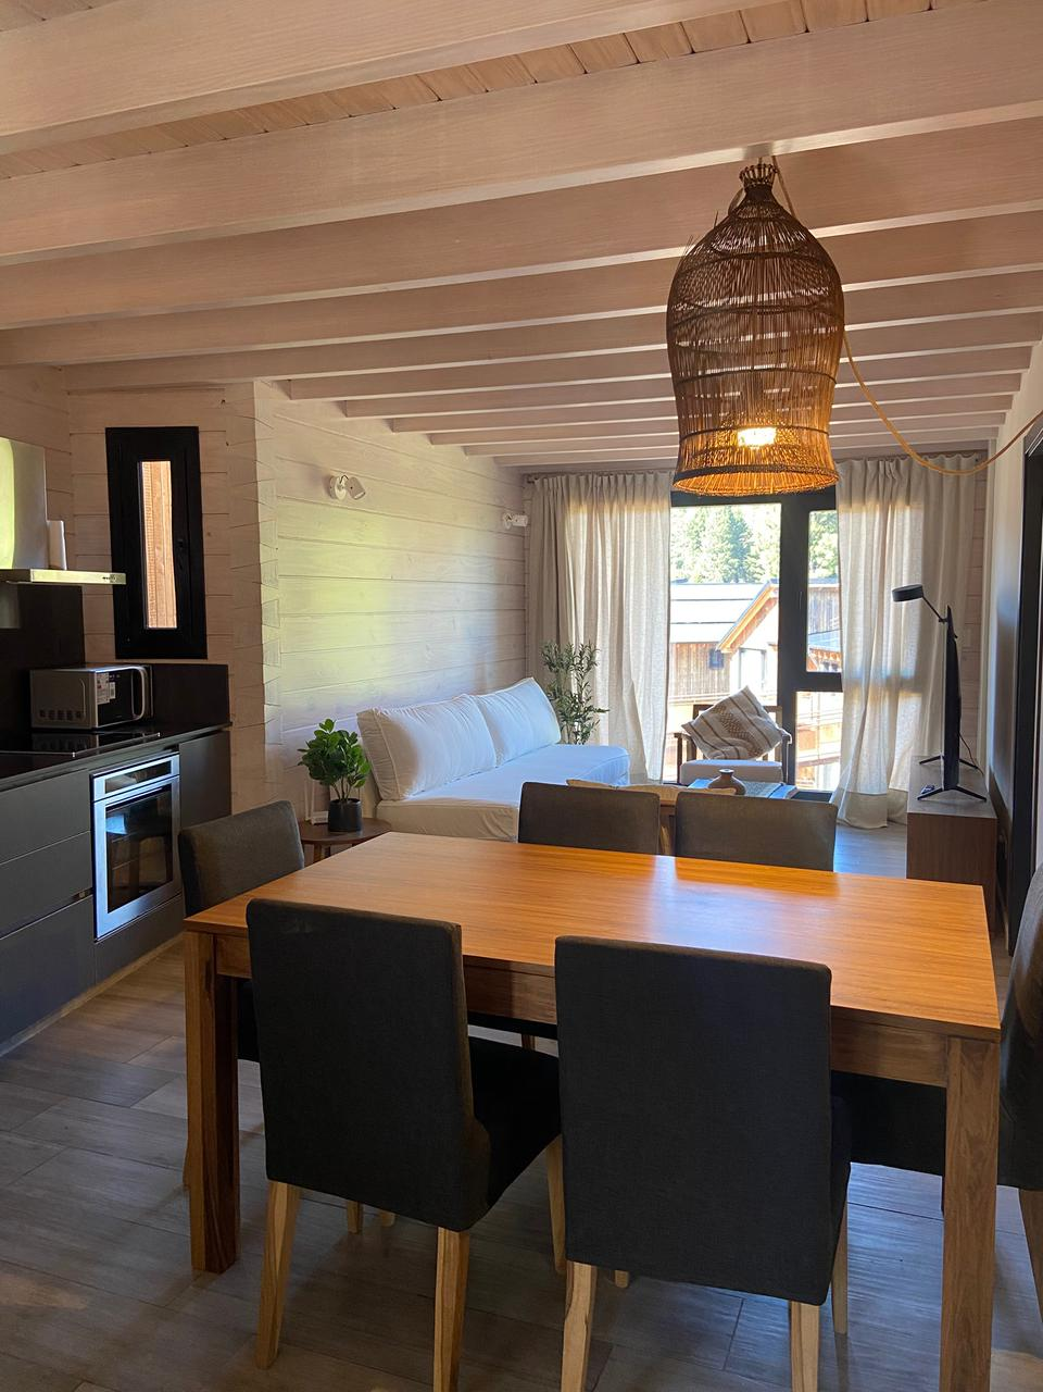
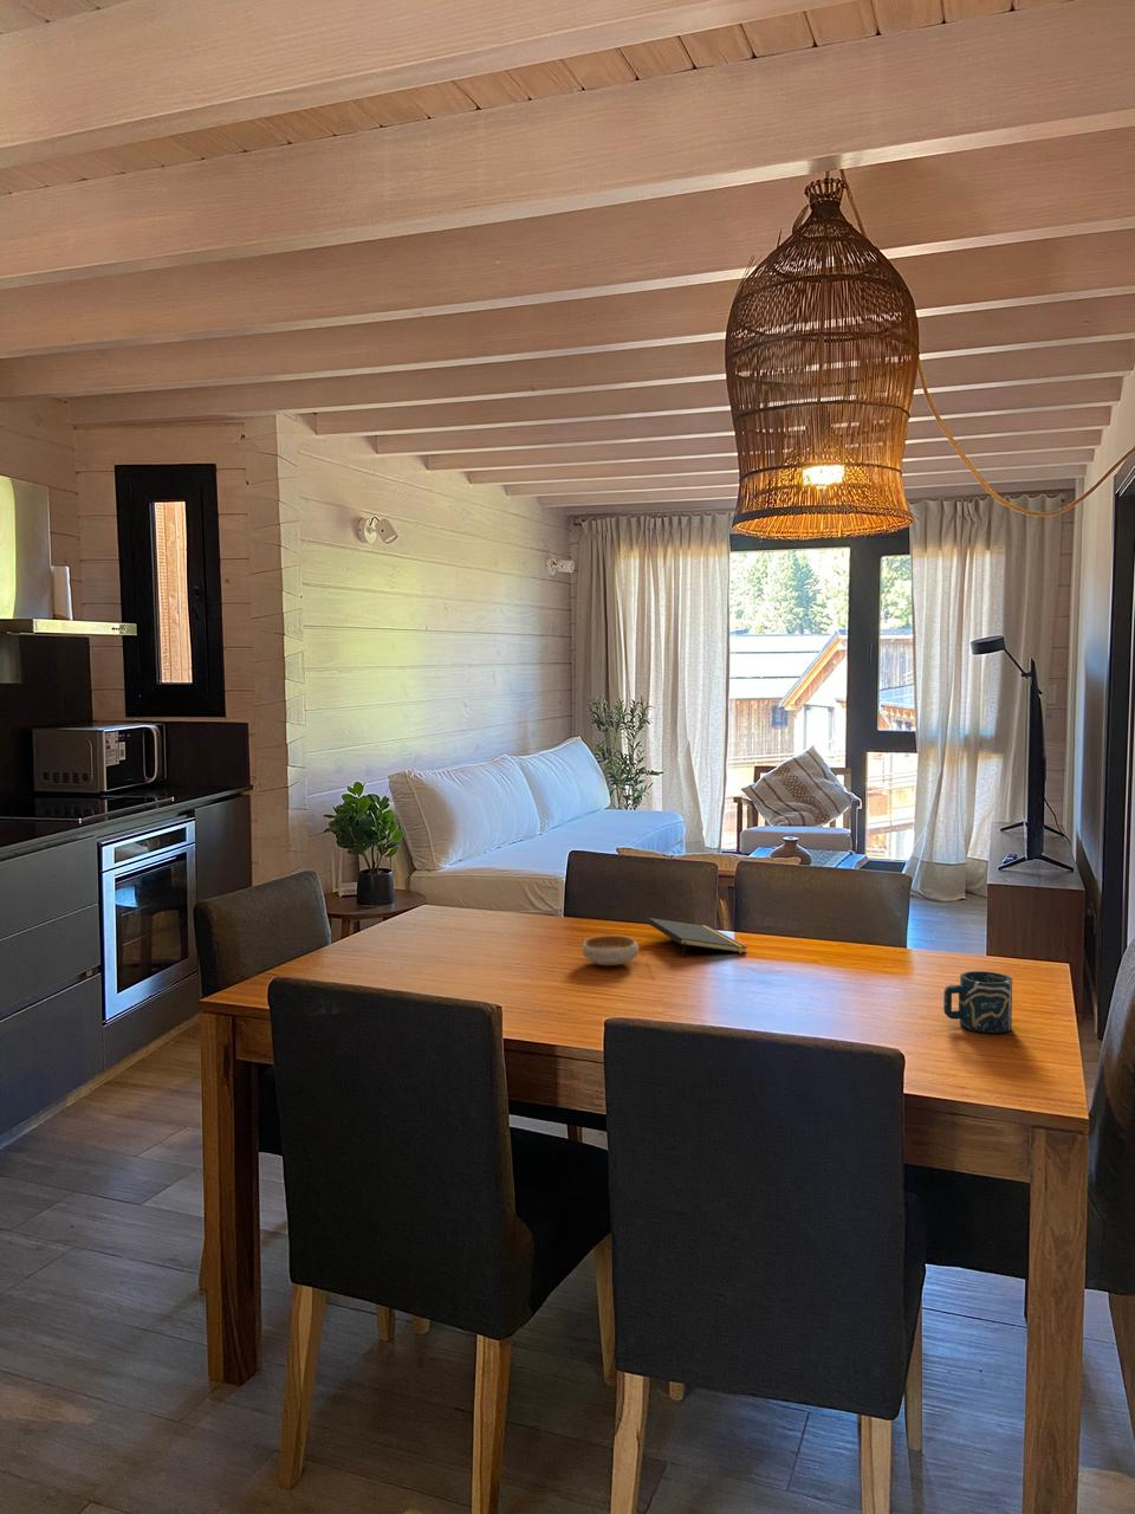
+ notepad [645,917,749,960]
+ cup [942,970,1013,1034]
+ bowl [581,935,639,967]
